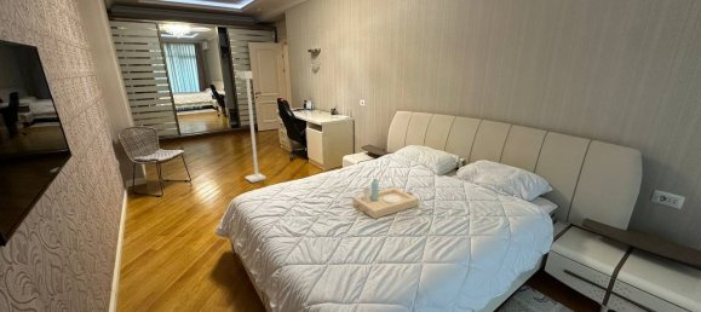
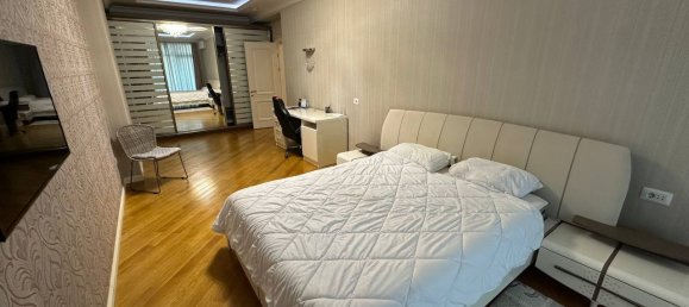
- serving tray [352,178,420,220]
- floor lamp [235,70,268,184]
